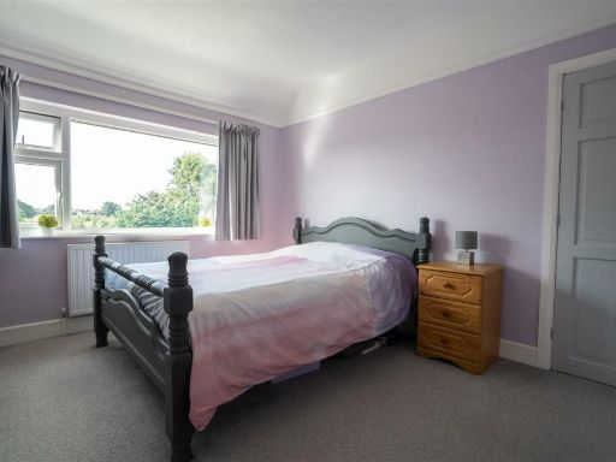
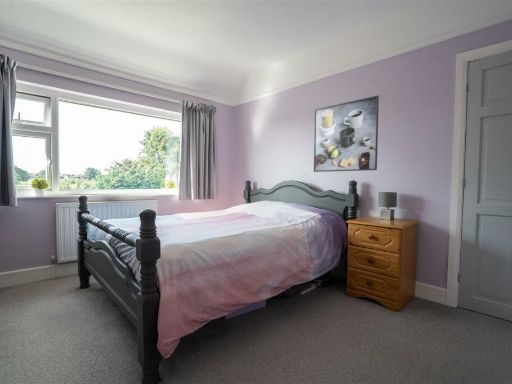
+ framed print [313,94,380,173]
